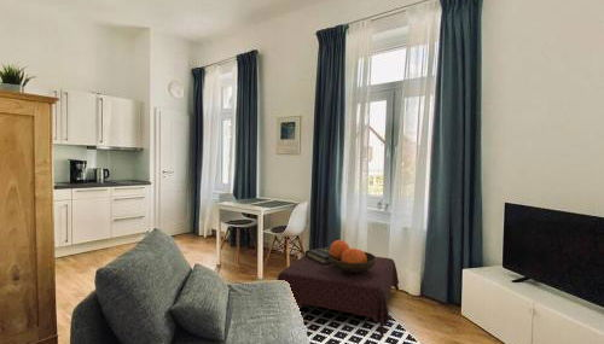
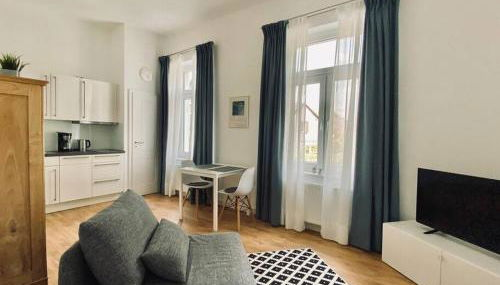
- side table [277,239,400,338]
